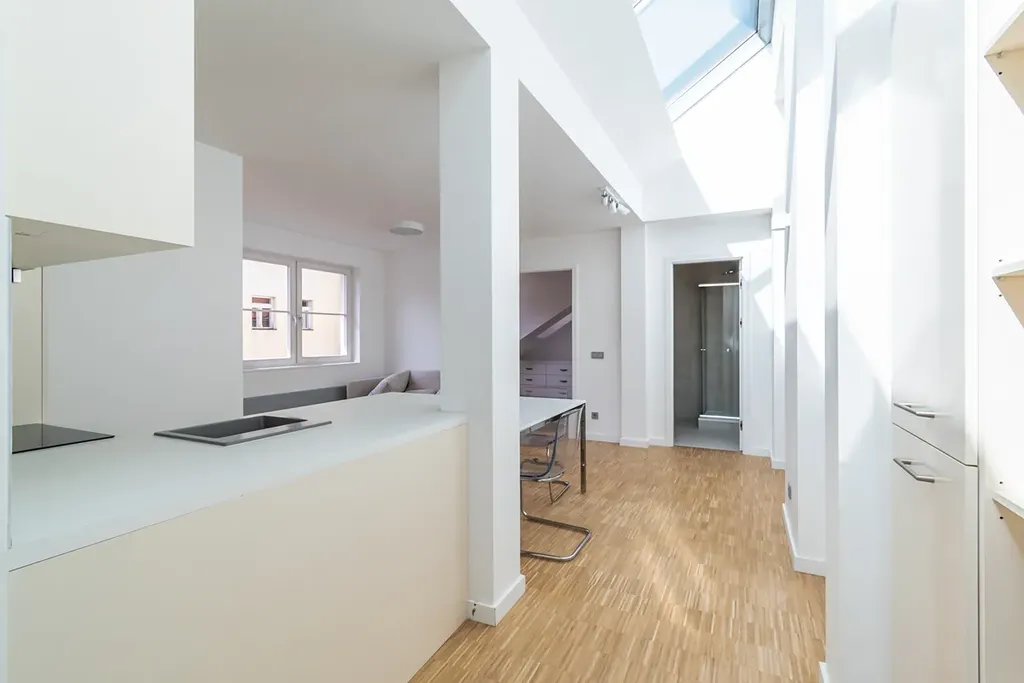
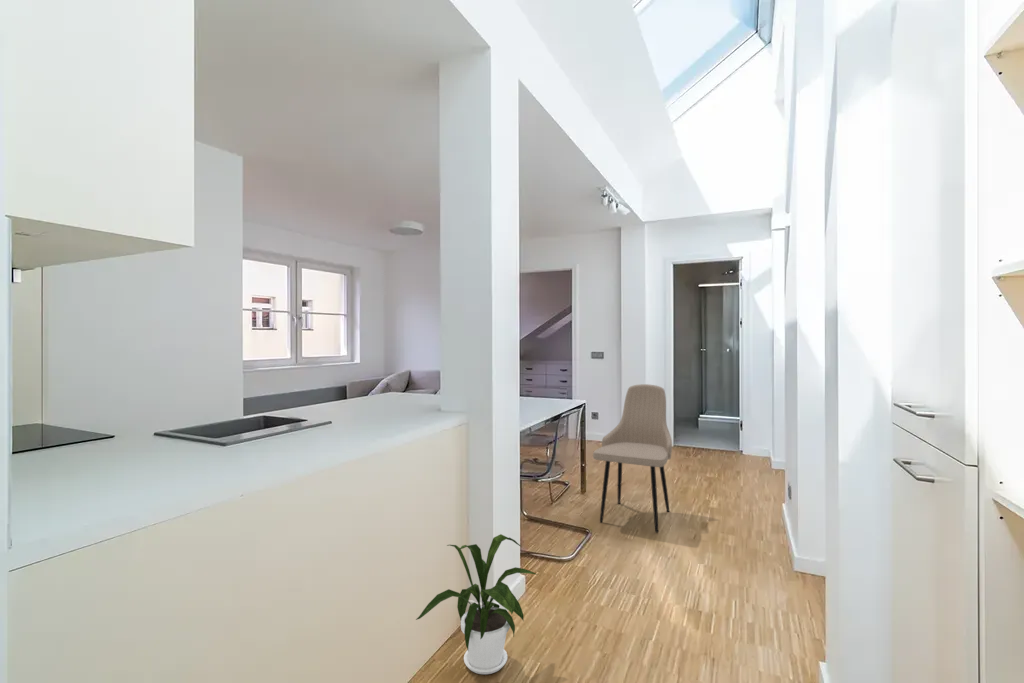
+ dining chair [592,383,673,533]
+ house plant [415,533,538,675]
